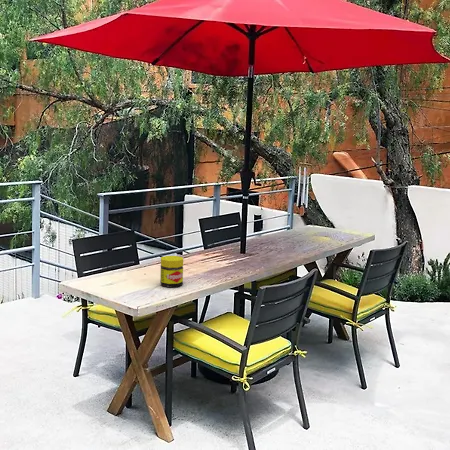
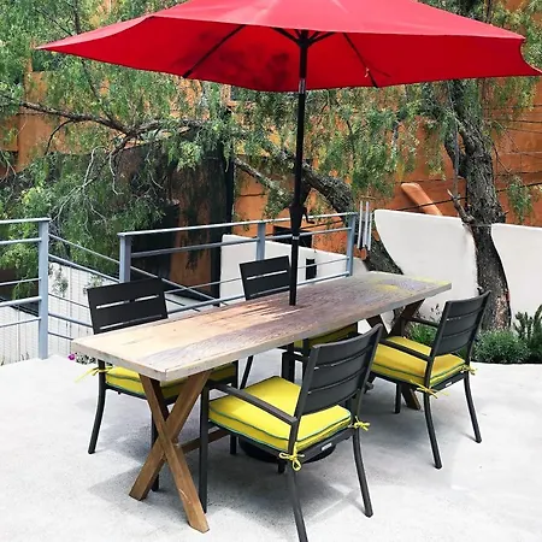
- jar [159,255,184,288]
